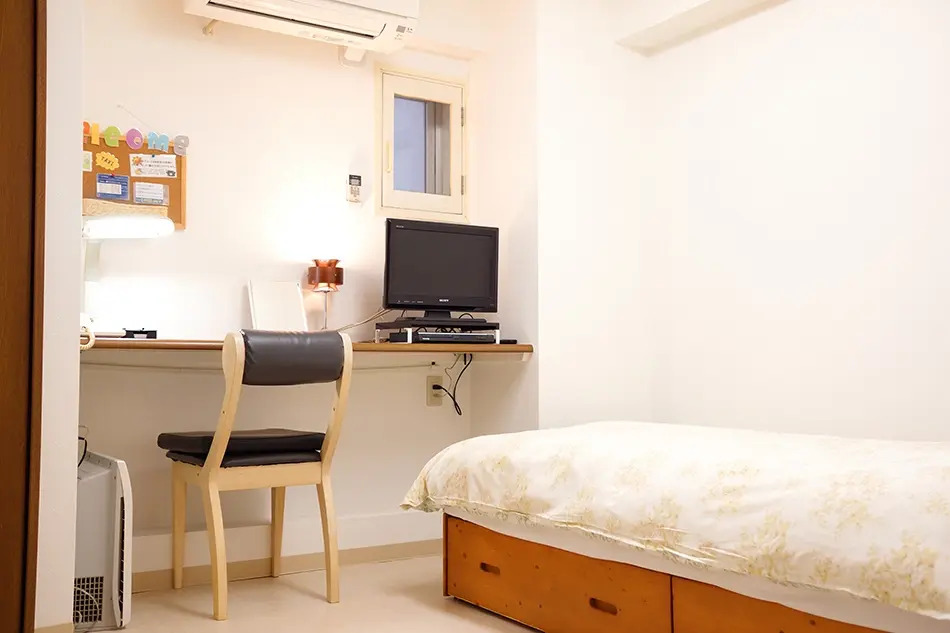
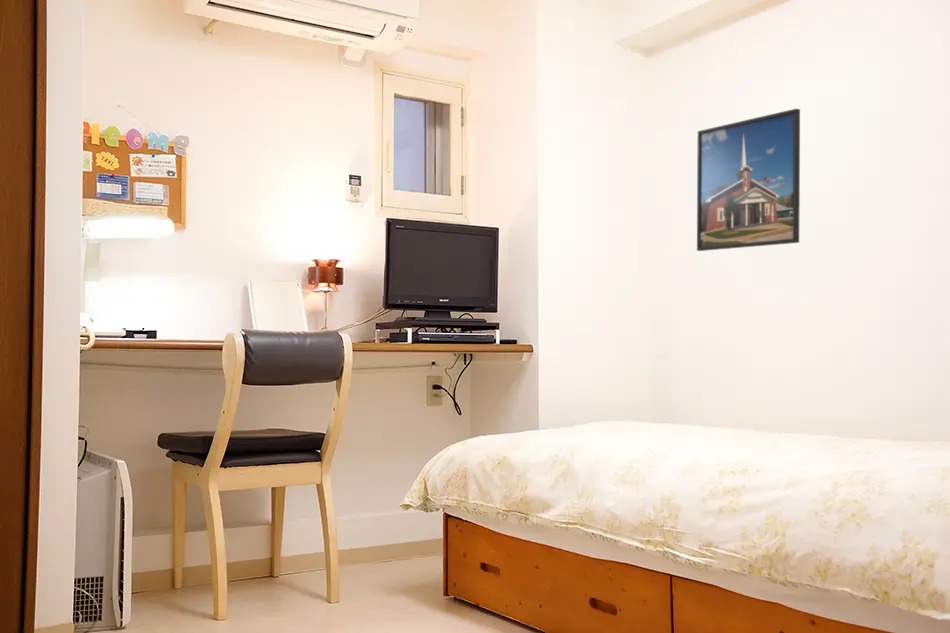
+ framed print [696,108,801,252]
